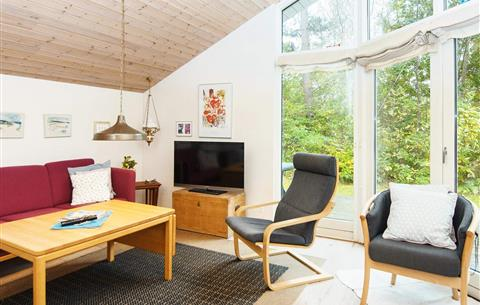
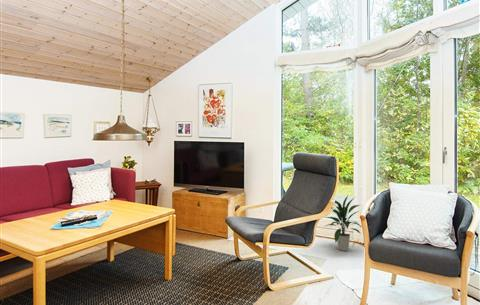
+ indoor plant [323,195,362,252]
